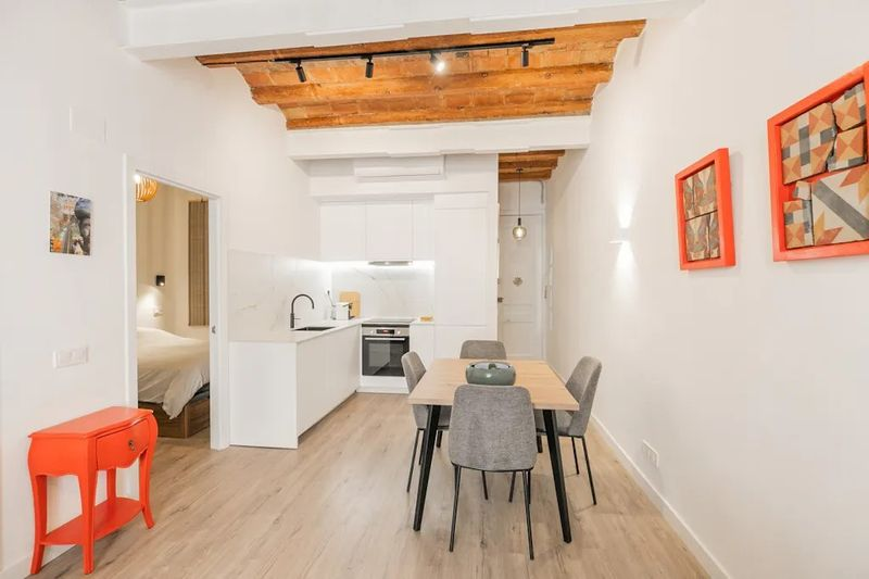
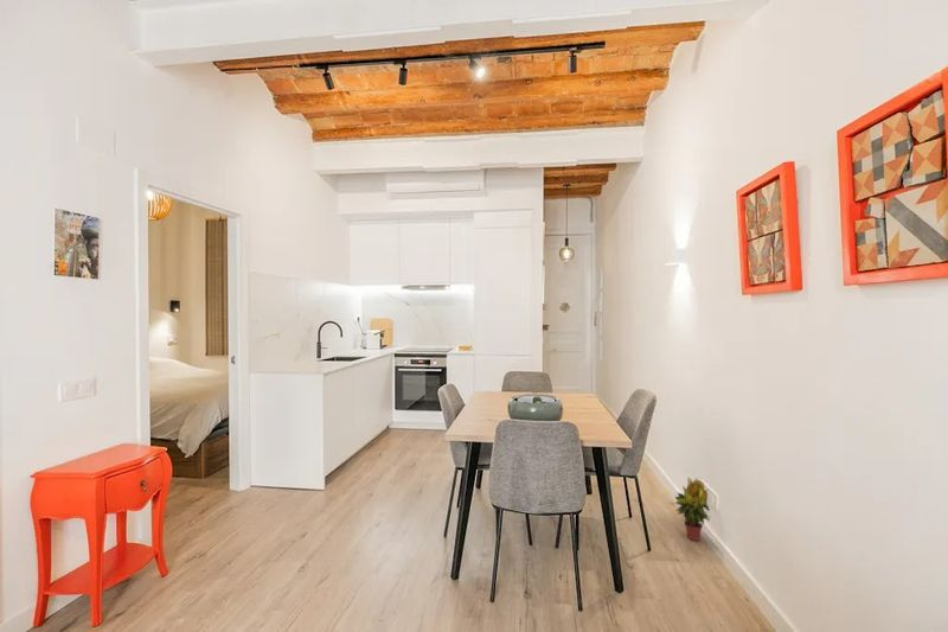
+ potted plant [673,477,711,542]
